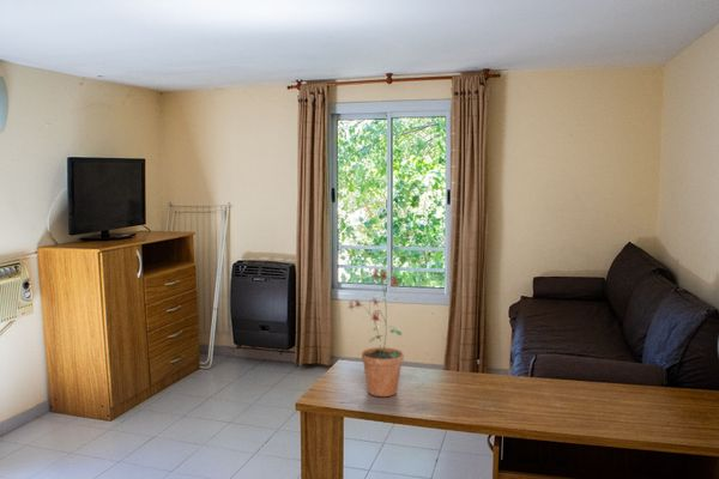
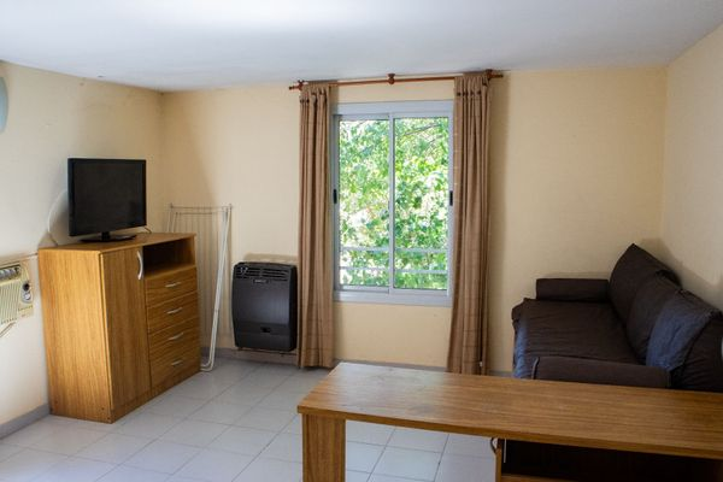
- potted plant [346,267,405,398]
